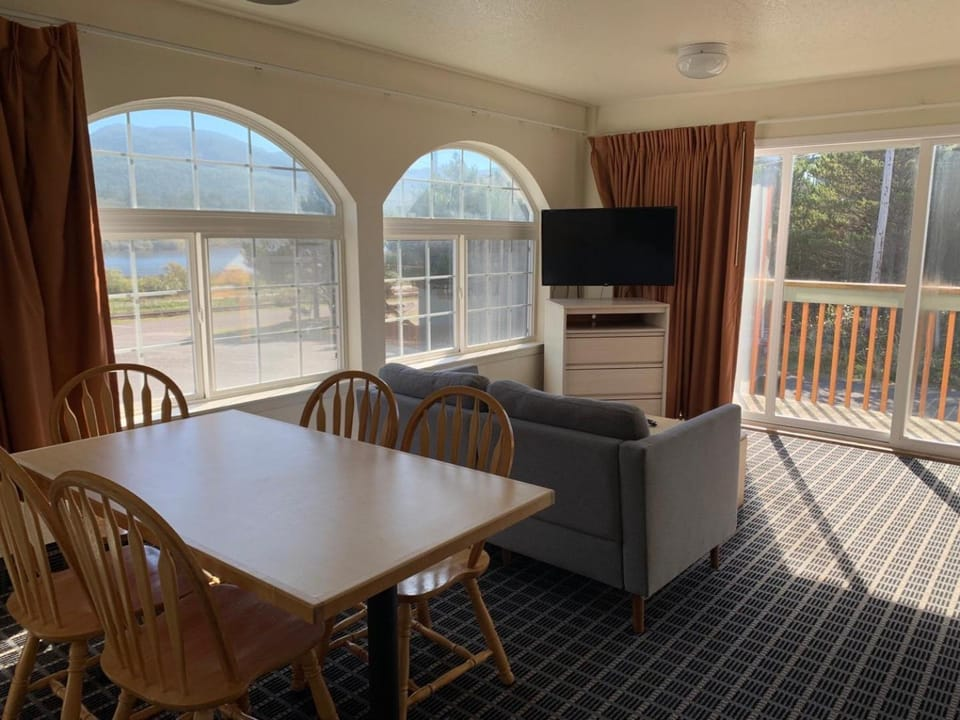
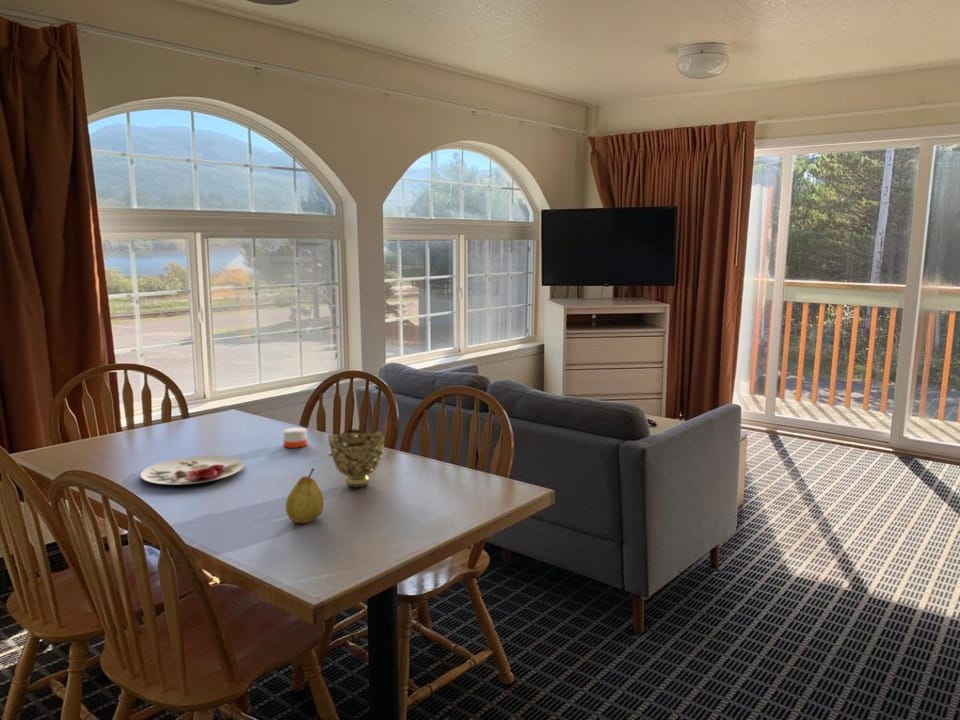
+ decorative bowl [327,428,385,488]
+ fruit [285,467,325,524]
+ candle [282,420,308,449]
+ plate [139,455,245,486]
